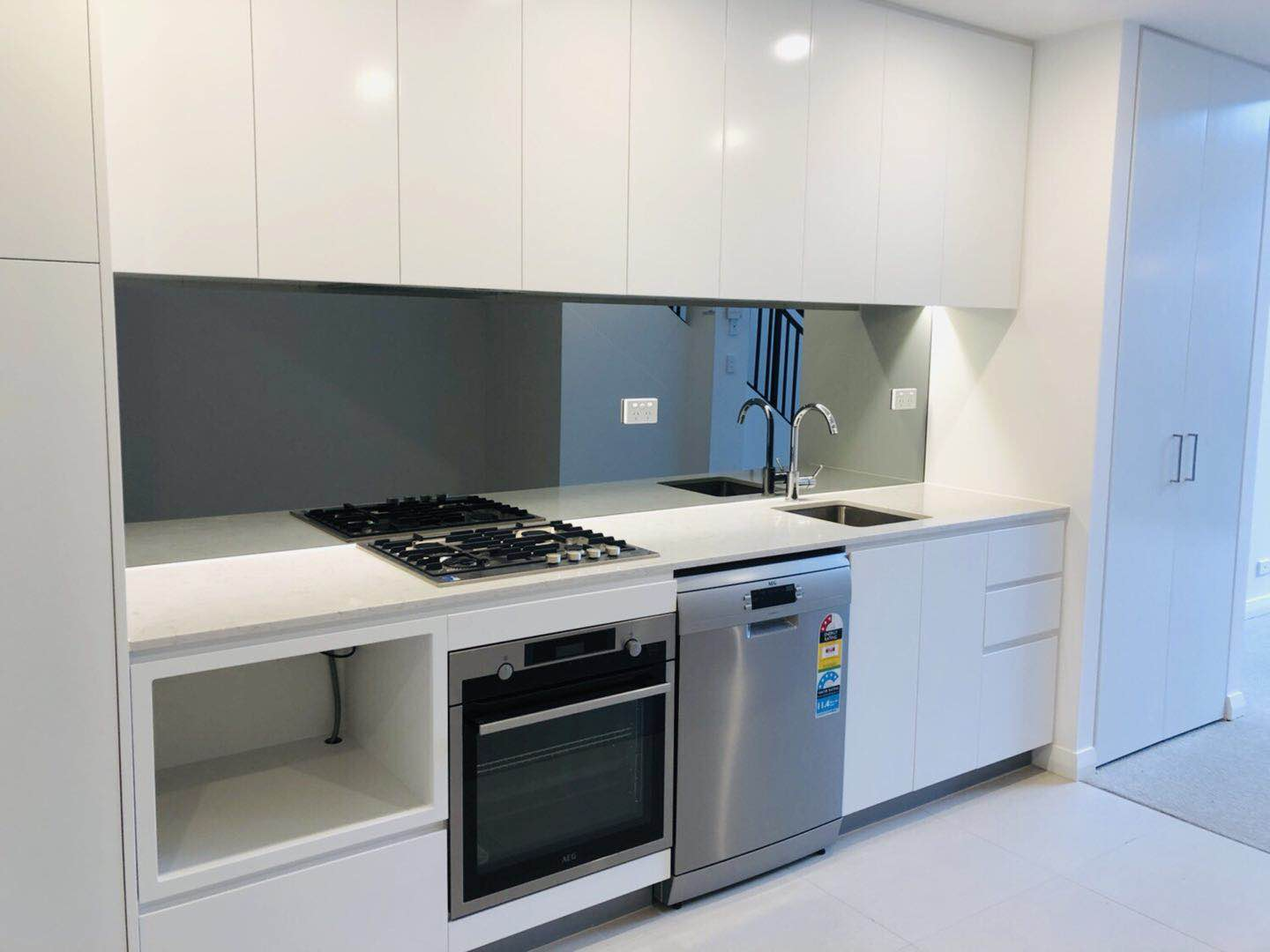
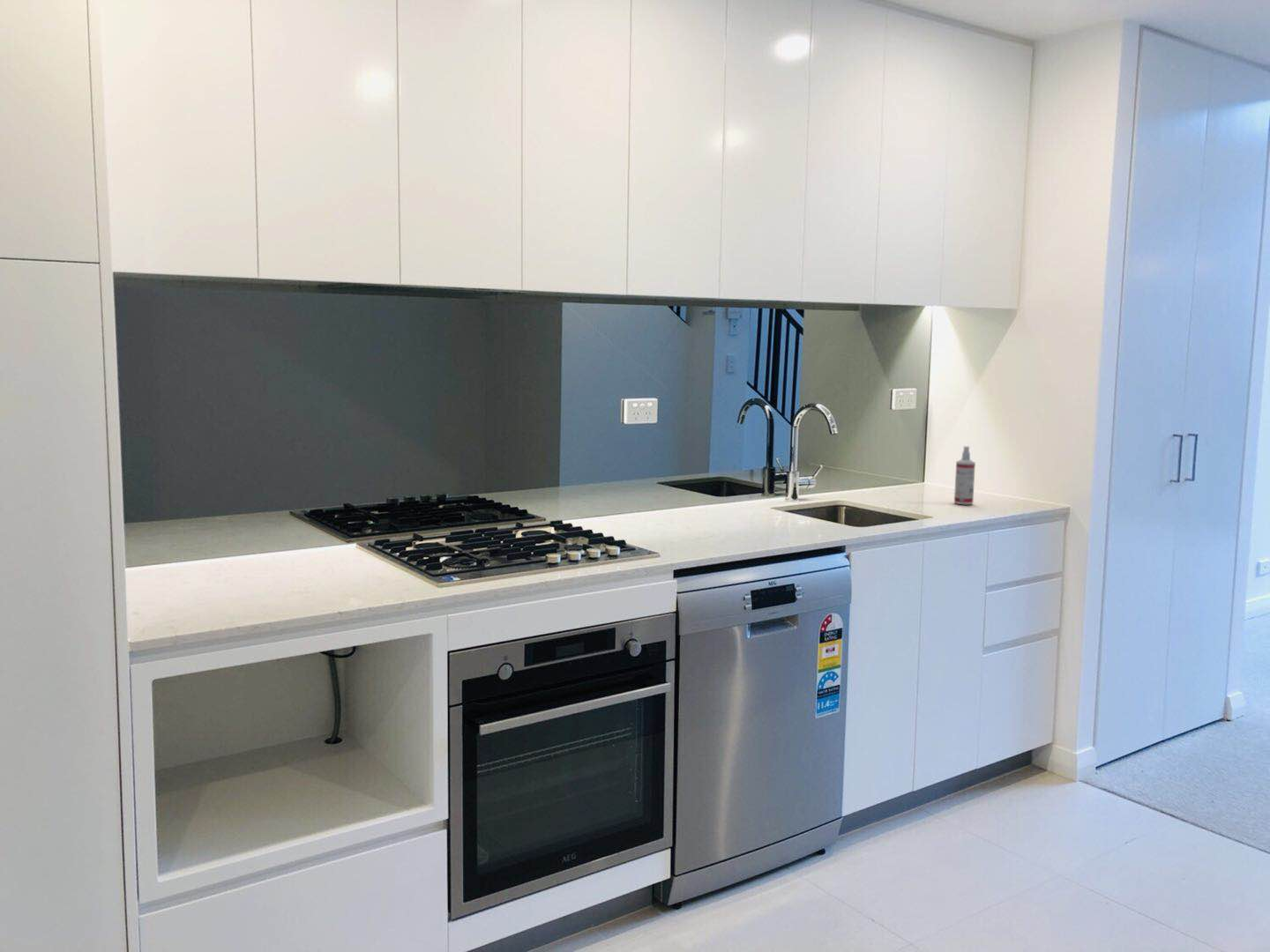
+ spray bottle [953,445,976,505]
